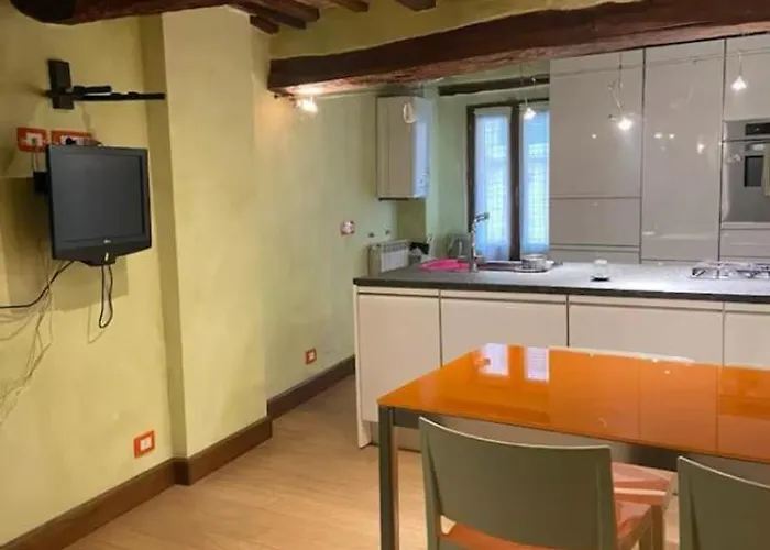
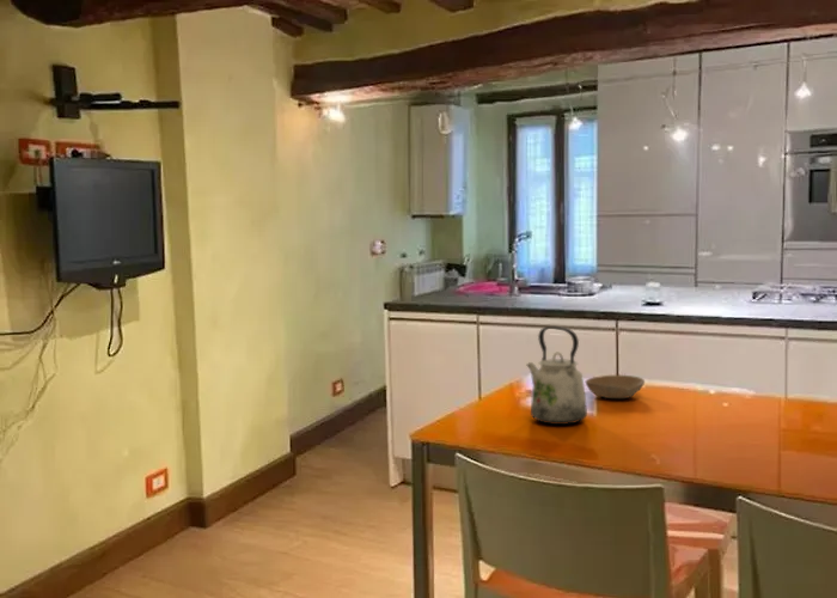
+ kettle [526,325,588,426]
+ bowl [585,374,646,399]
